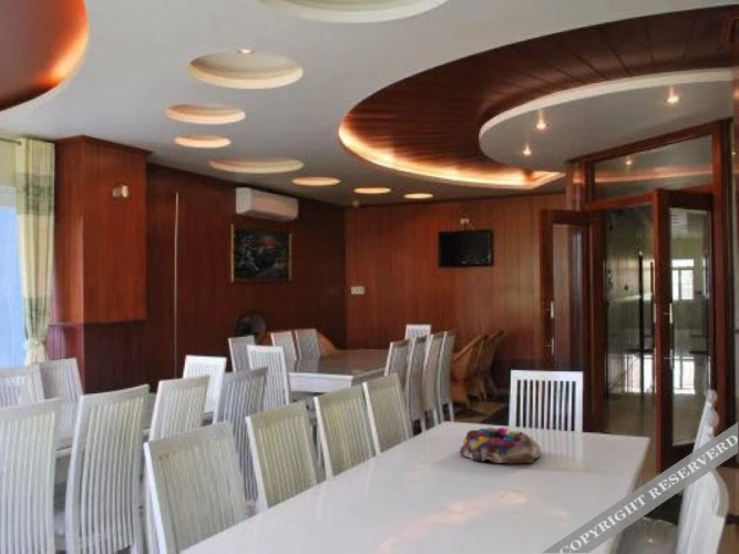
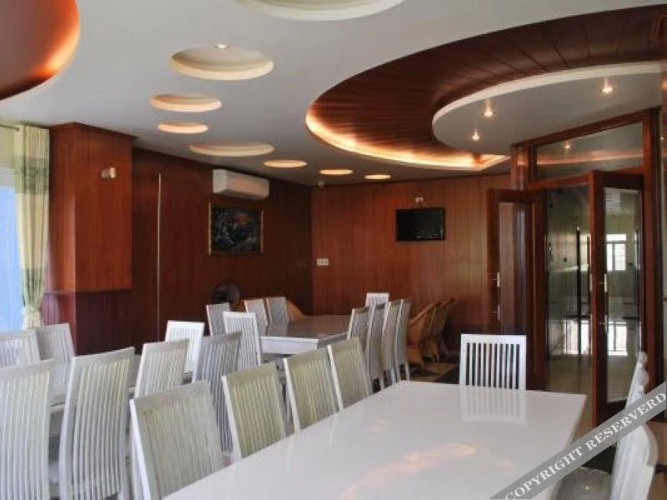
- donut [459,427,542,465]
